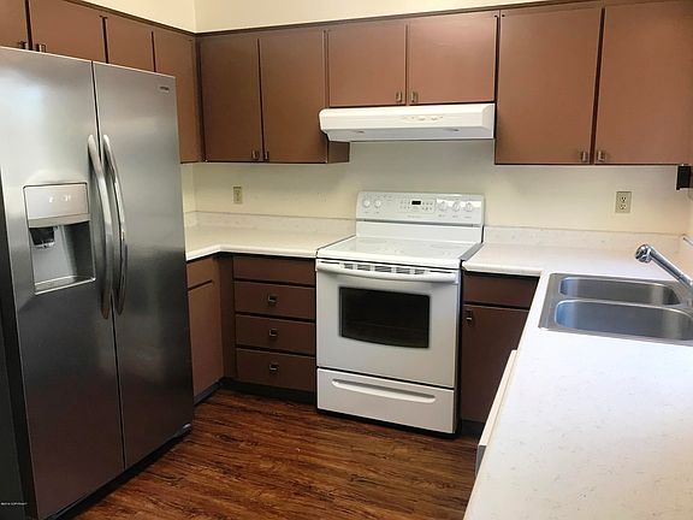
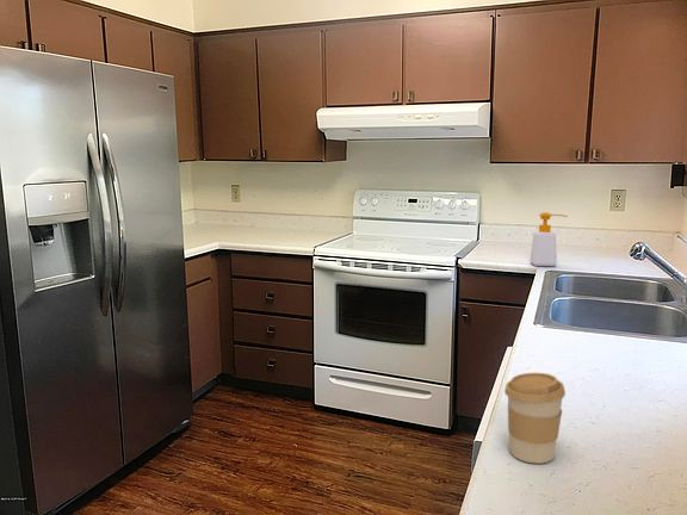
+ soap bottle [528,211,569,267]
+ coffee cup [503,372,567,465]
